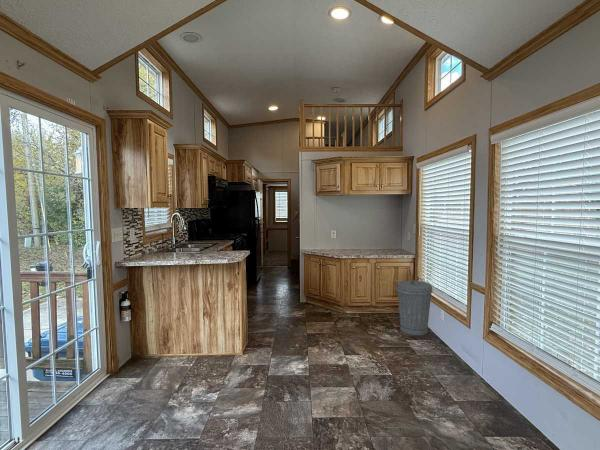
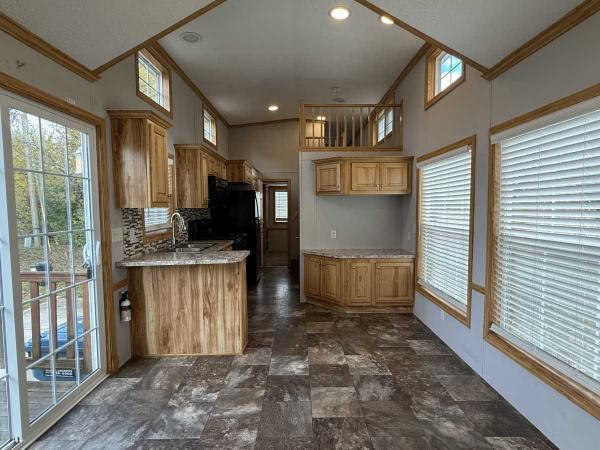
- trash can [395,280,434,337]
